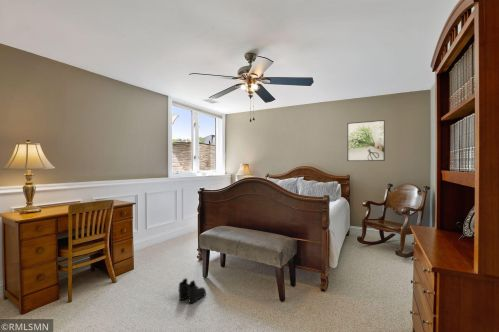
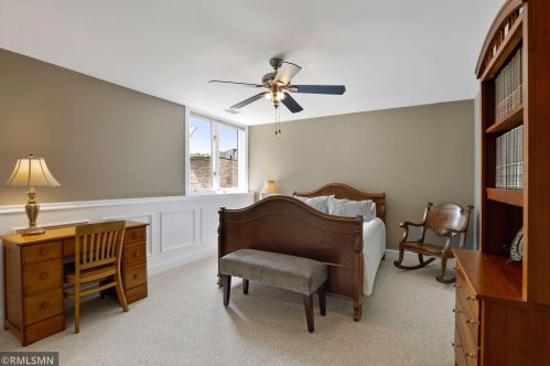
- boots [177,277,207,304]
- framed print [346,119,386,162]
